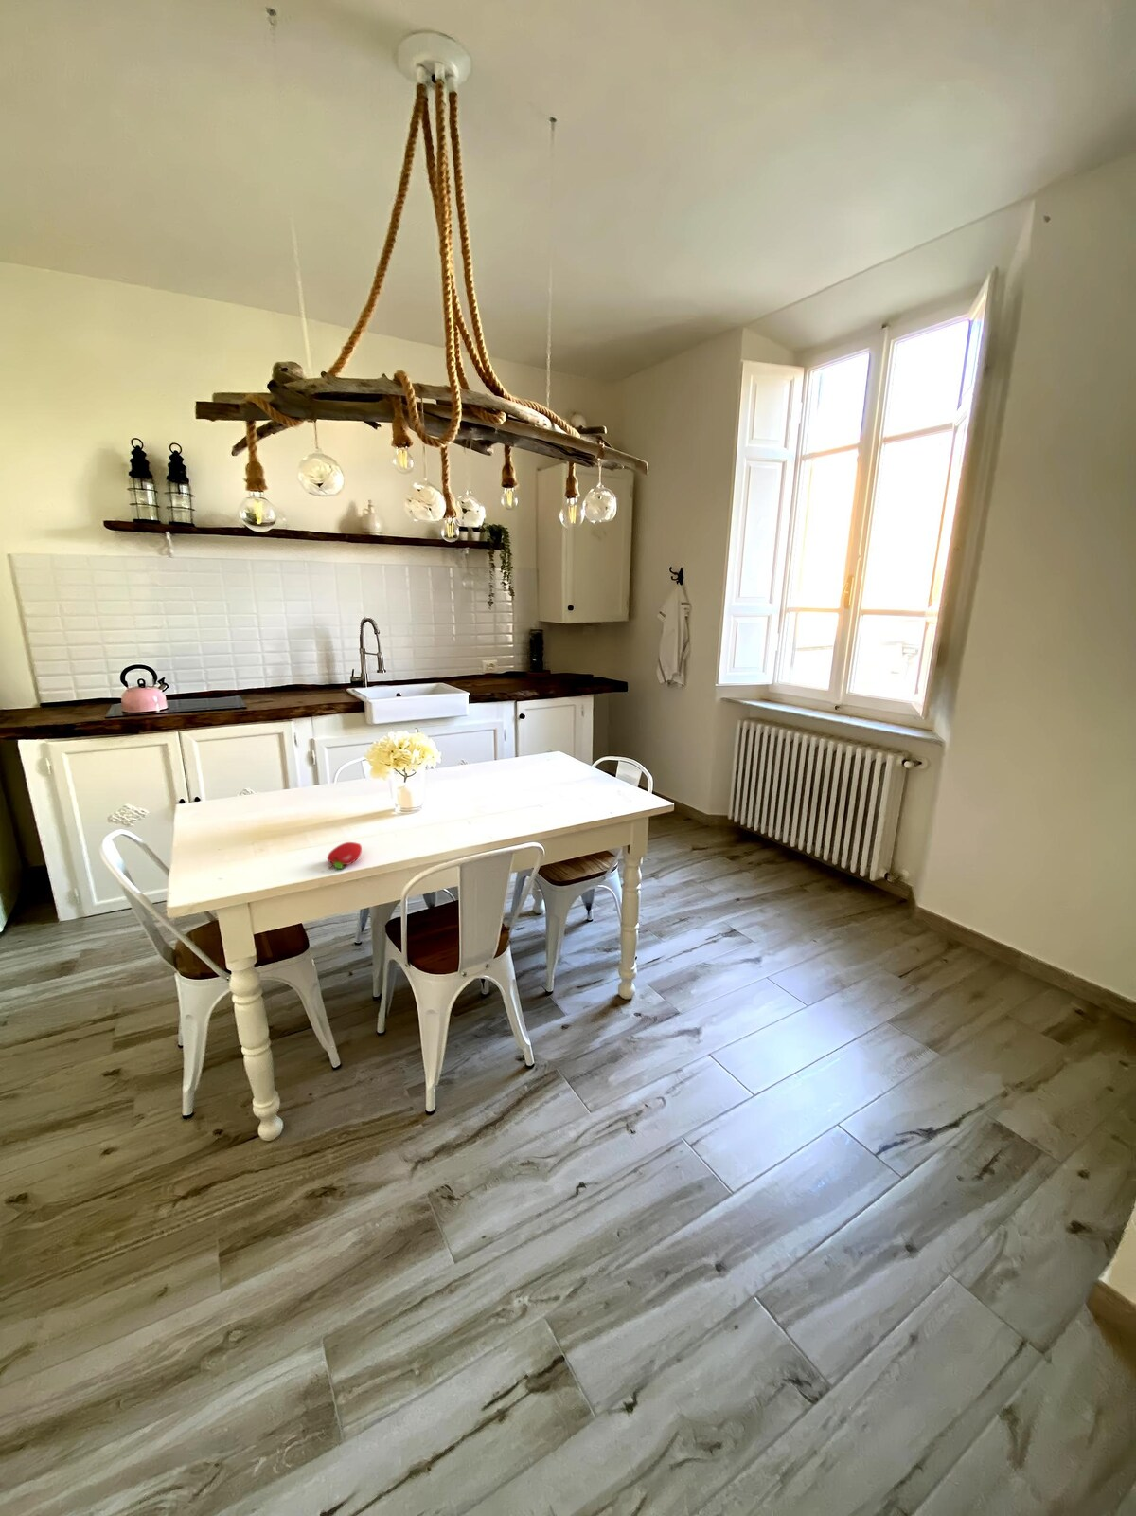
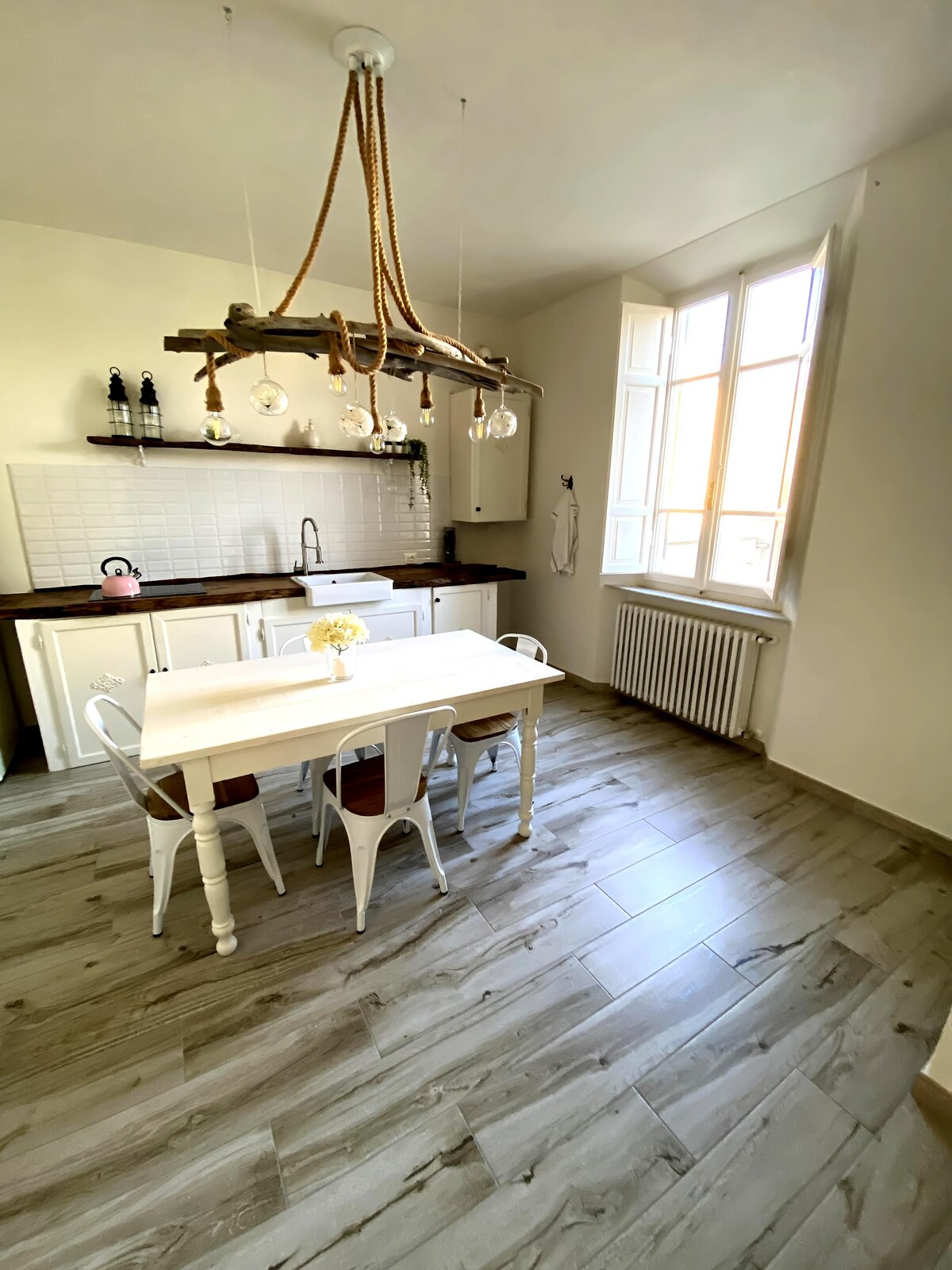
- fruit [327,842,363,870]
